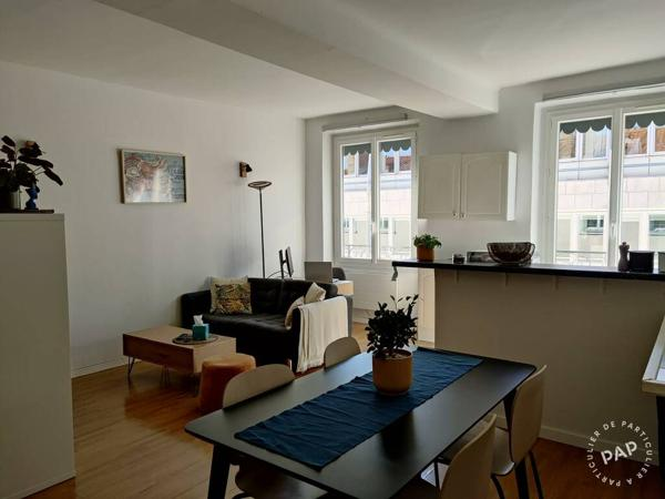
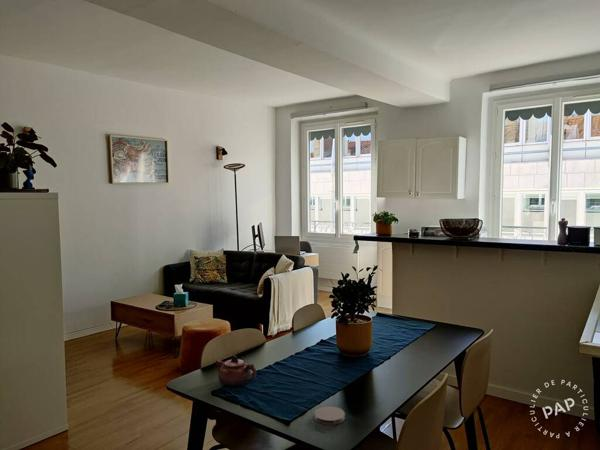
+ teapot [214,354,257,387]
+ coaster [313,405,346,426]
